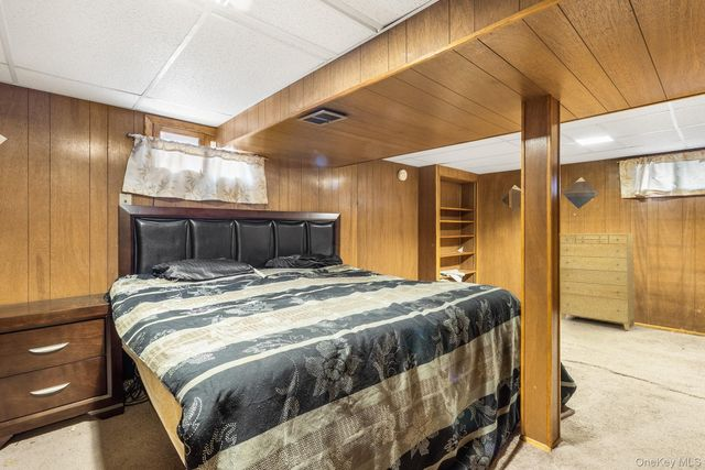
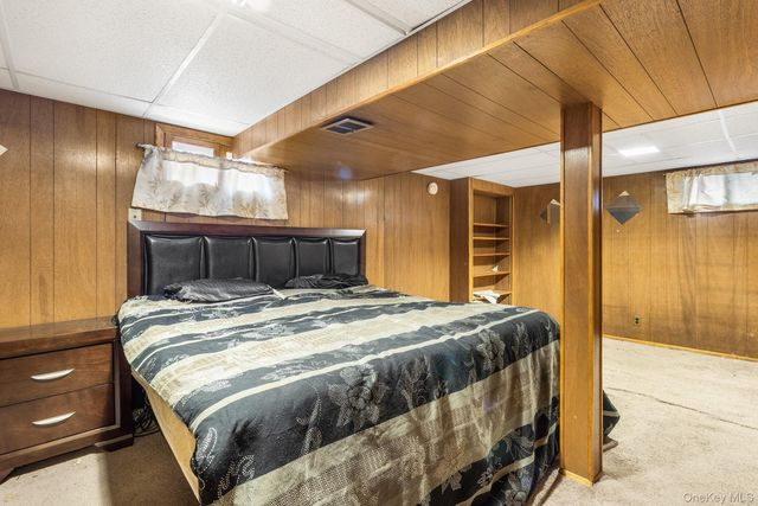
- dresser [560,232,636,331]
